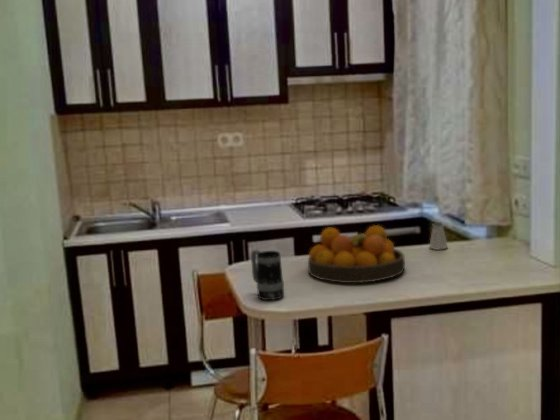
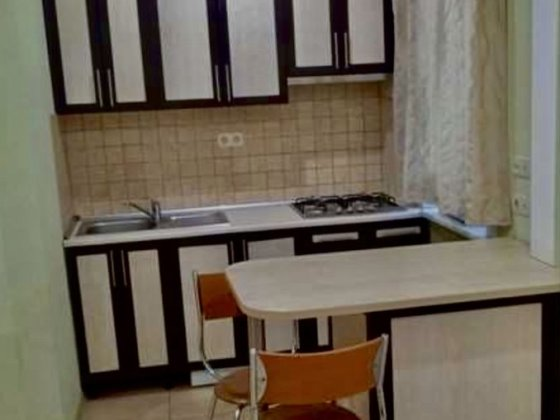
- saltshaker [428,221,449,251]
- mug [250,248,285,301]
- fruit bowl [307,224,406,284]
